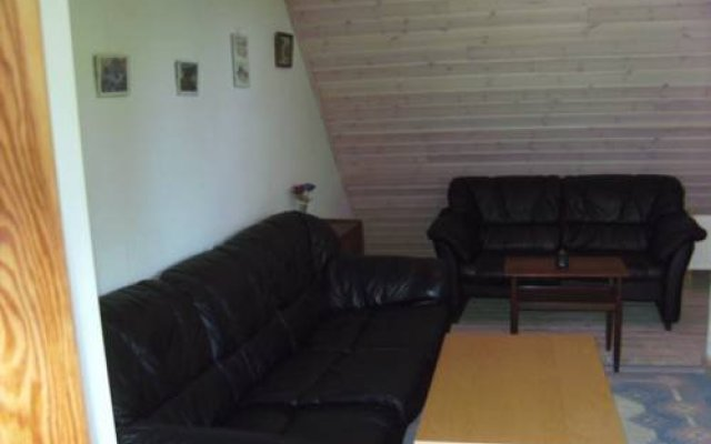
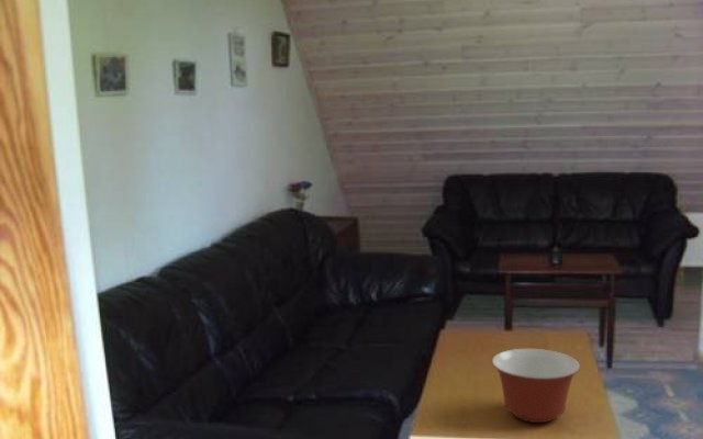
+ mixing bowl [491,348,581,424]
